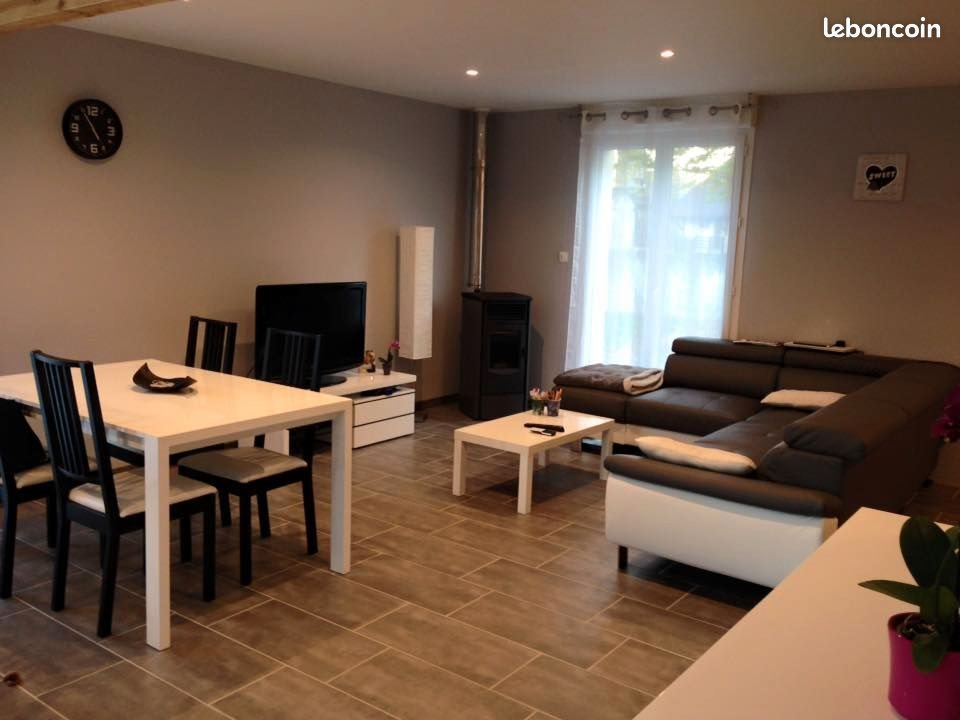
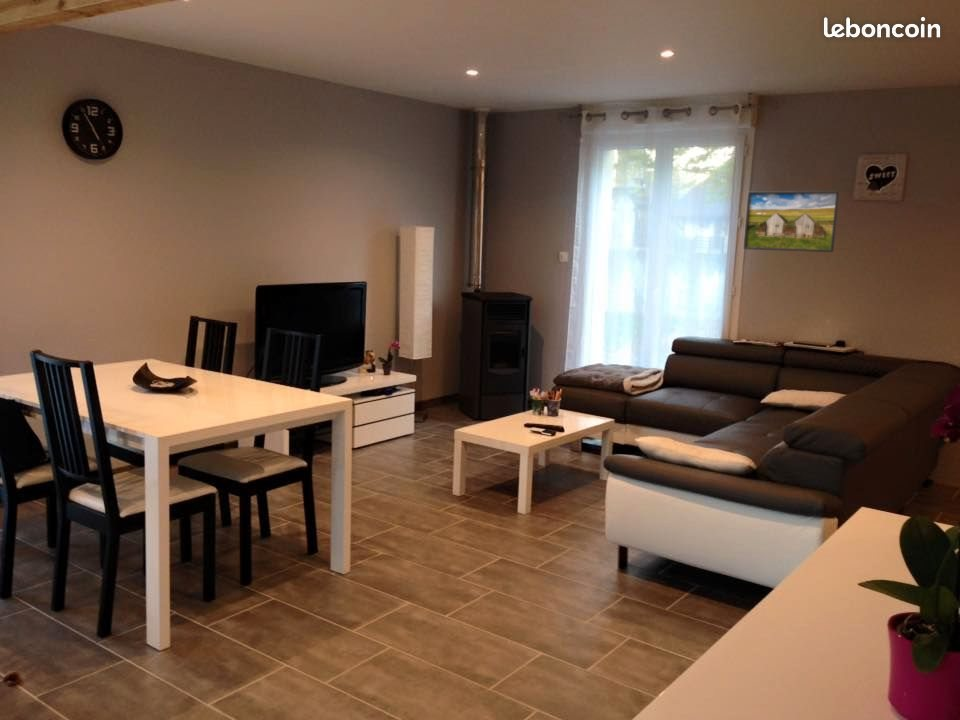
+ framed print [743,190,840,253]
